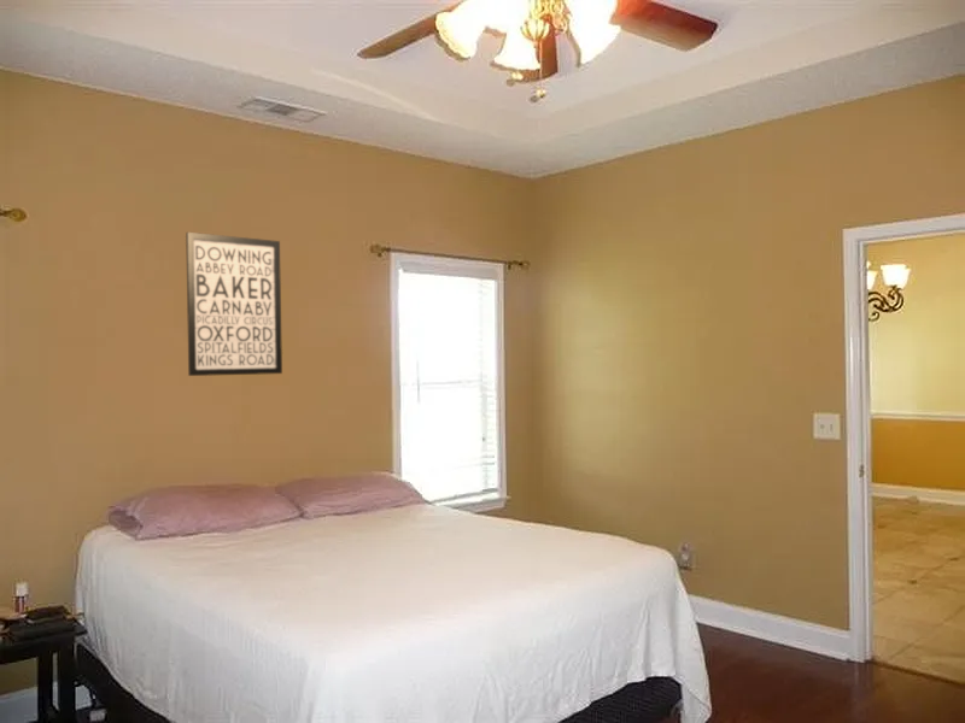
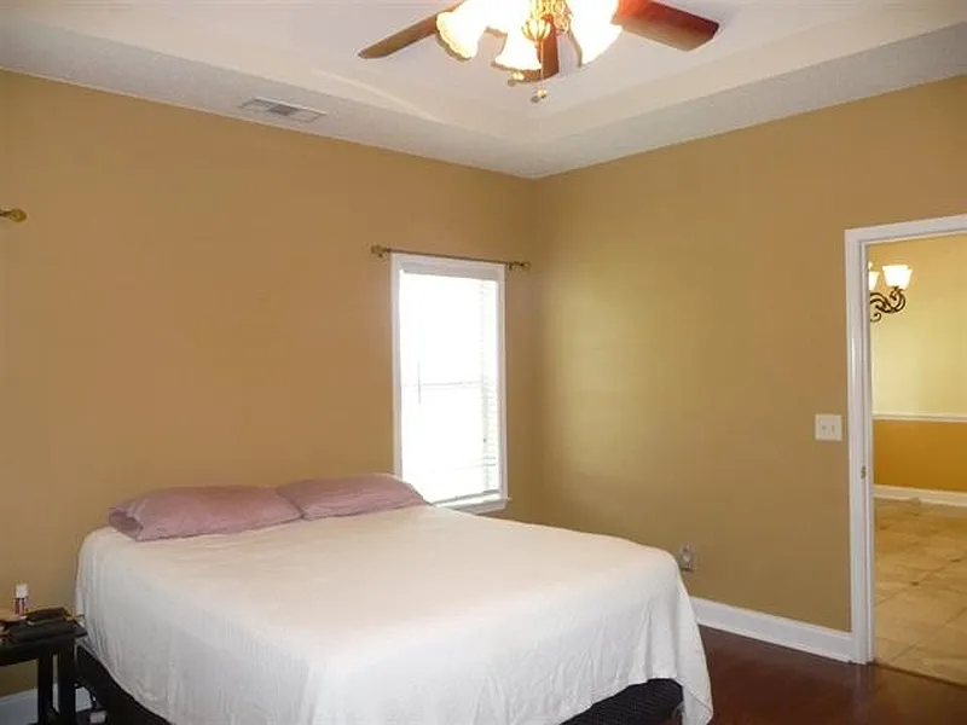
- wall art [185,231,283,377]
